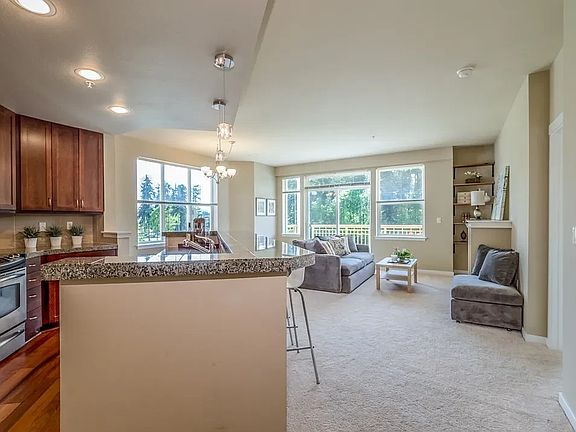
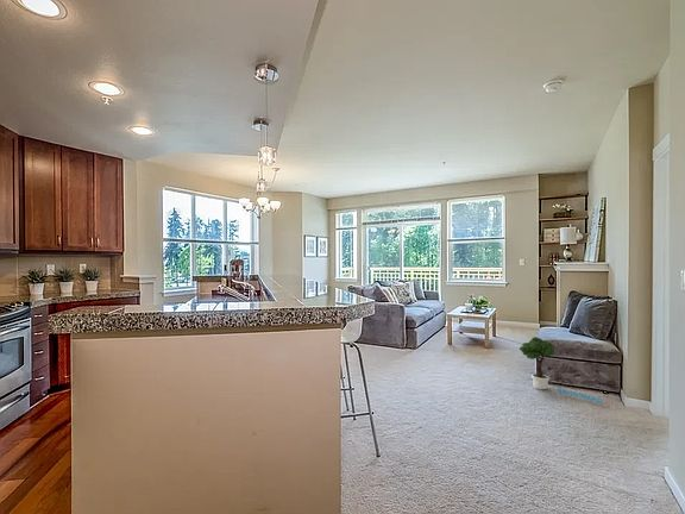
+ potted tree [519,336,603,405]
